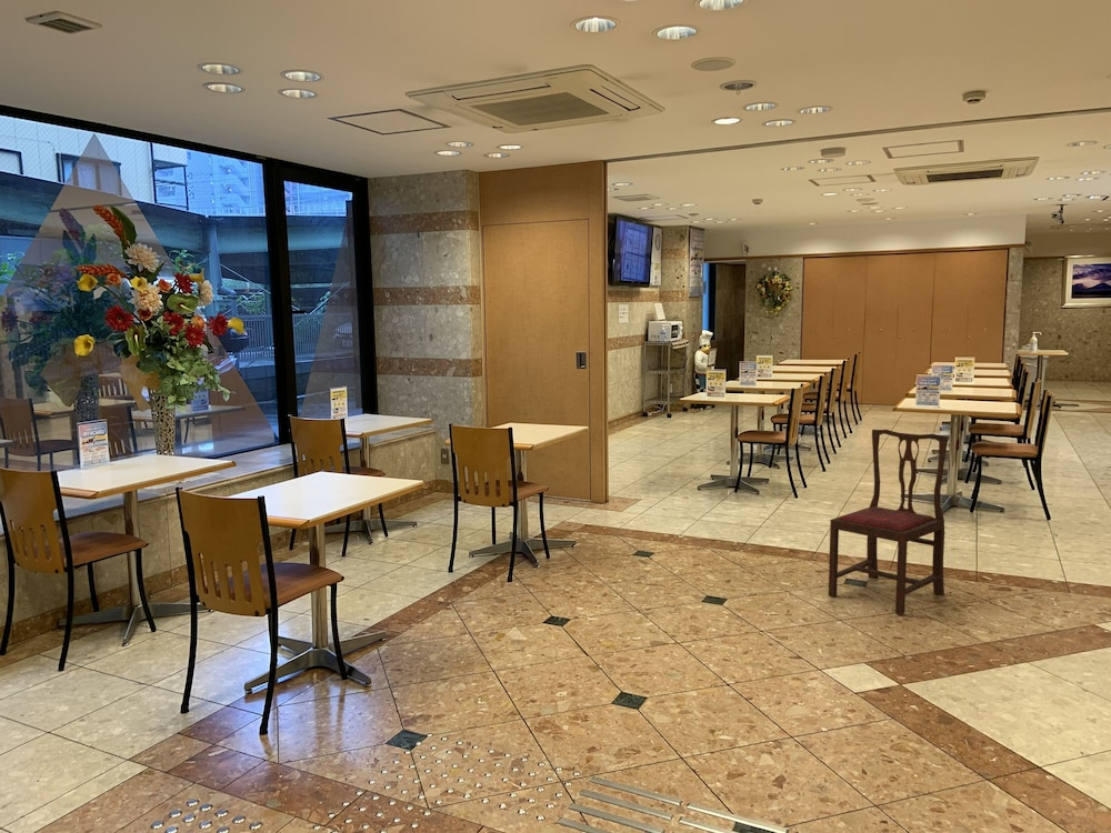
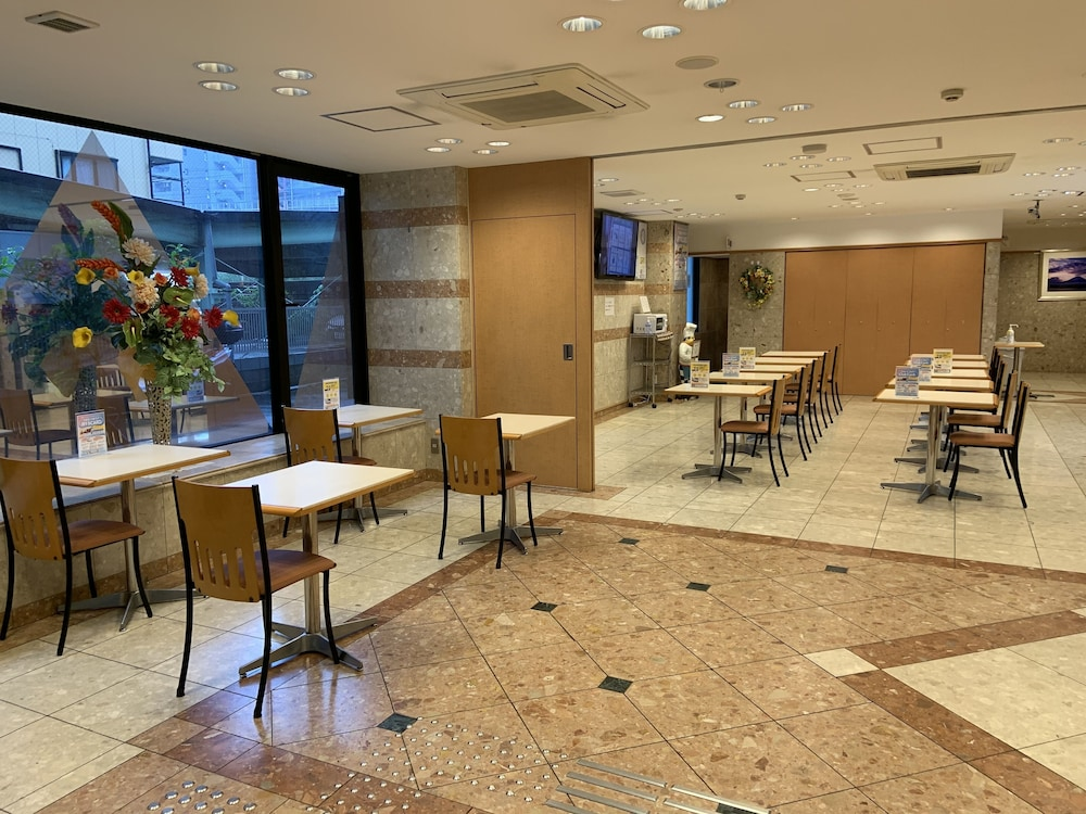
- dining chair [828,429,949,616]
